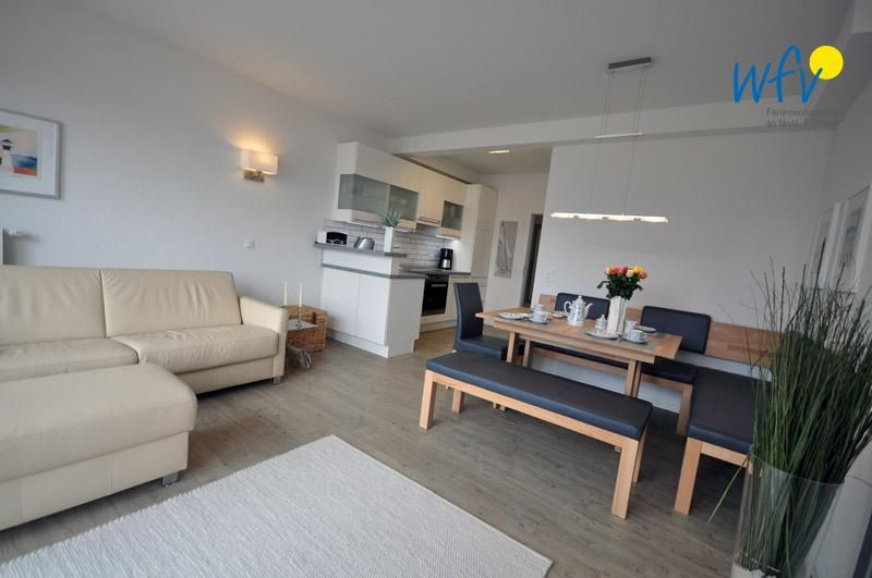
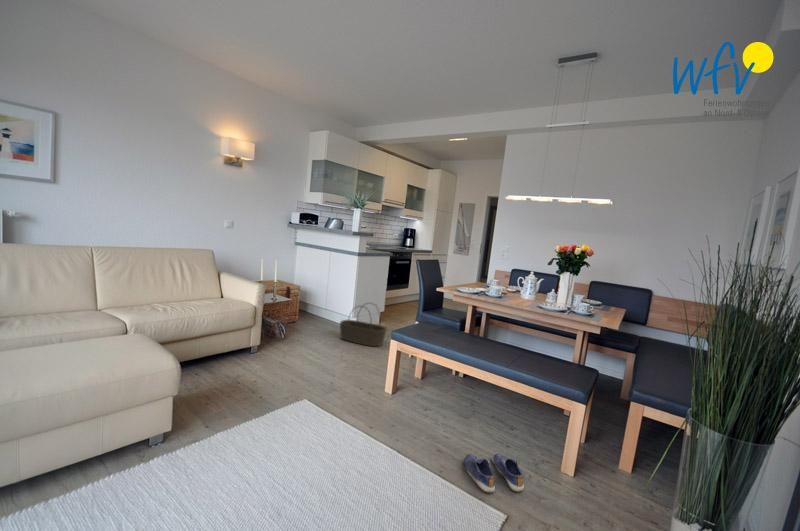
+ shoe [463,453,525,493]
+ basket [339,302,388,348]
